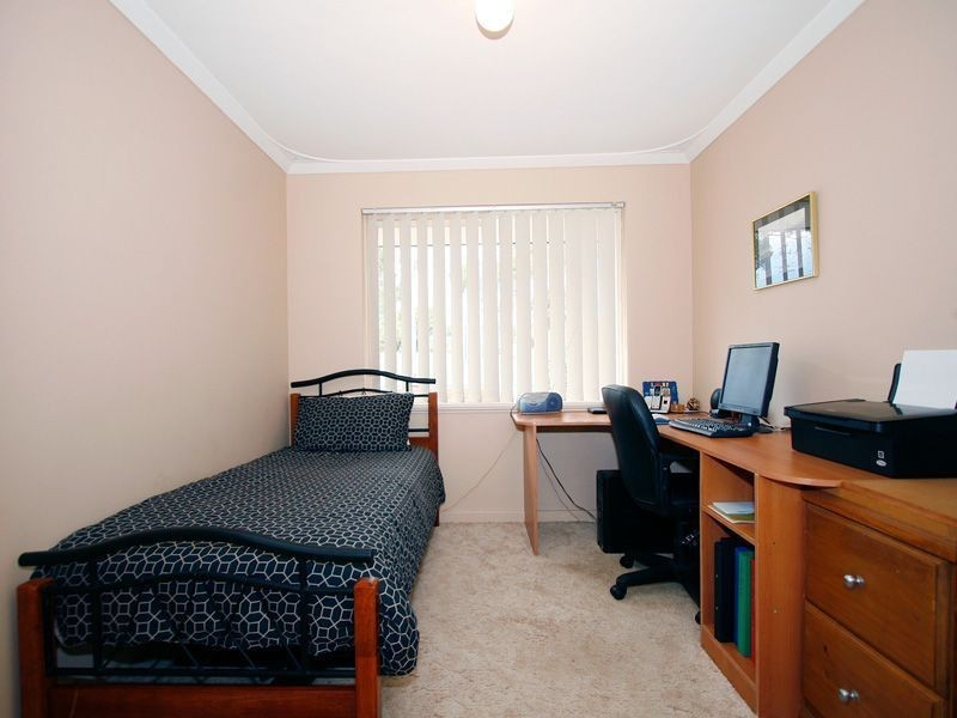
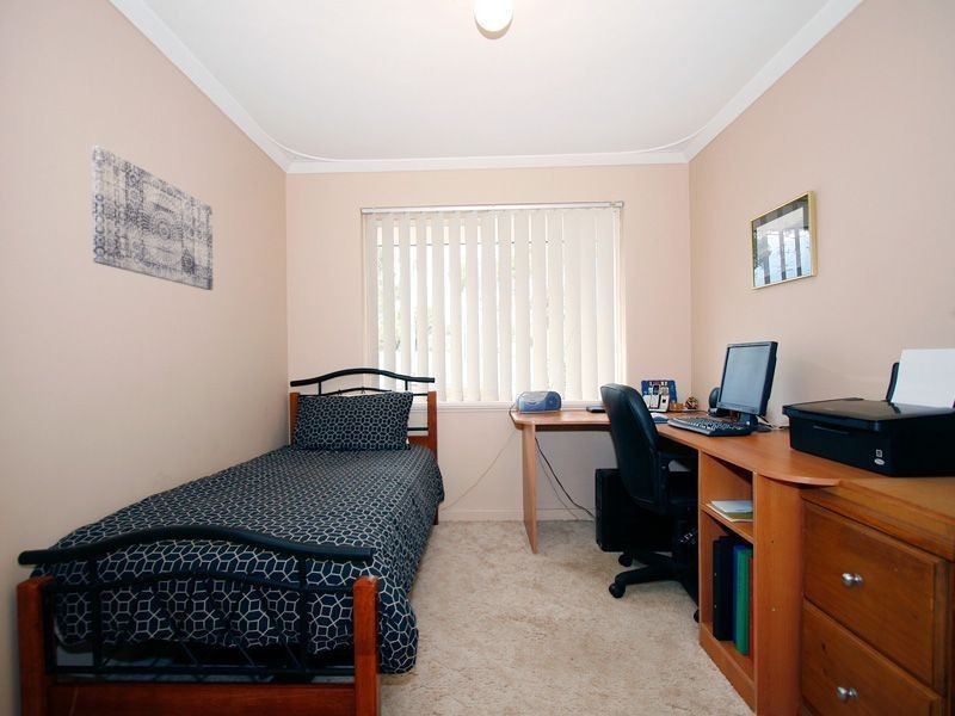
+ wall art [91,144,214,291]
